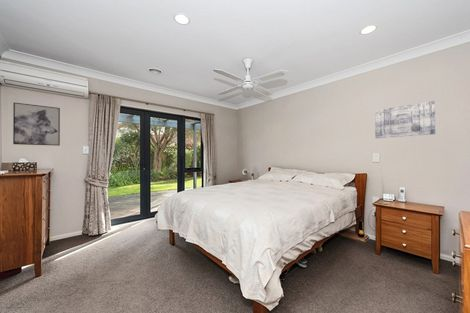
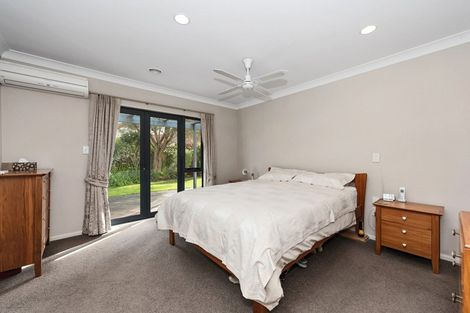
- wall art [12,102,61,147]
- wall art [374,100,436,139]
